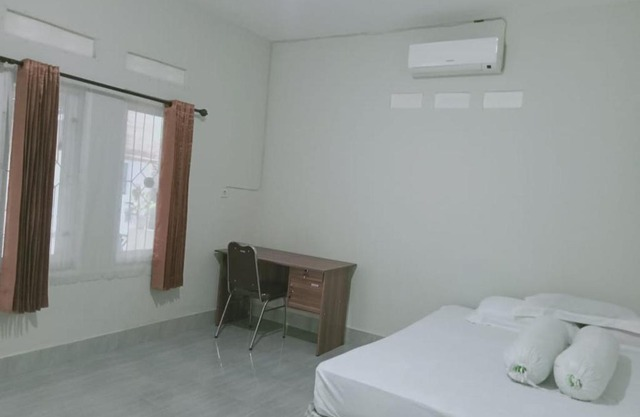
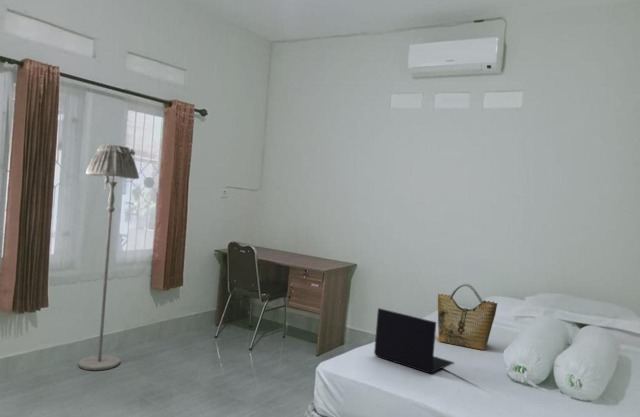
+ grocery bag [437,282,498,351]
+ floor lamp [77,143,140,371]
+ laptop [373,307,455,375]
